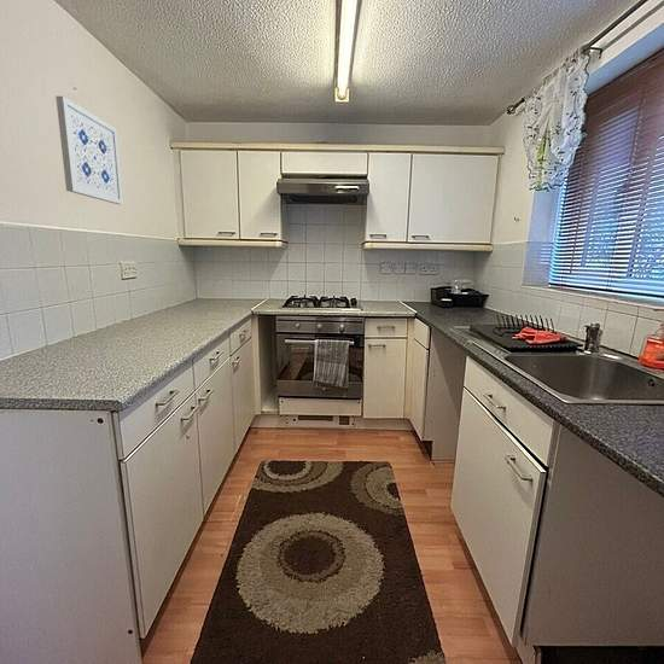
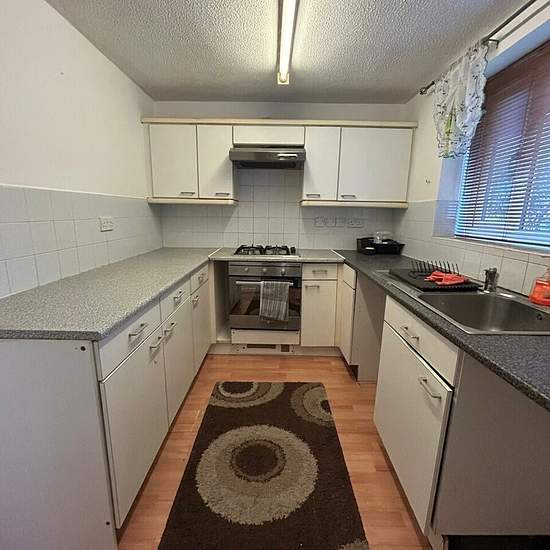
- wall art [54,95,124,205]
